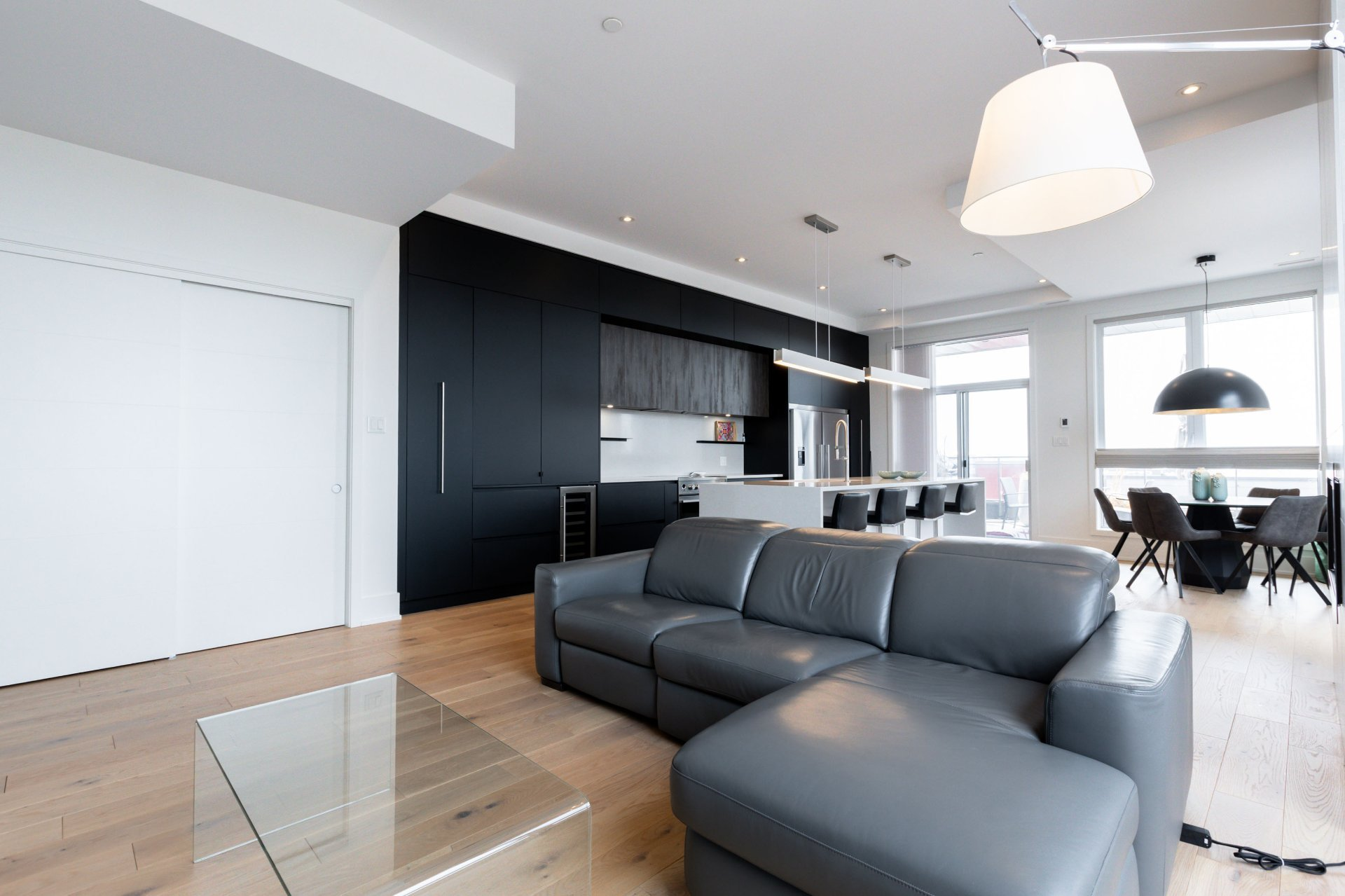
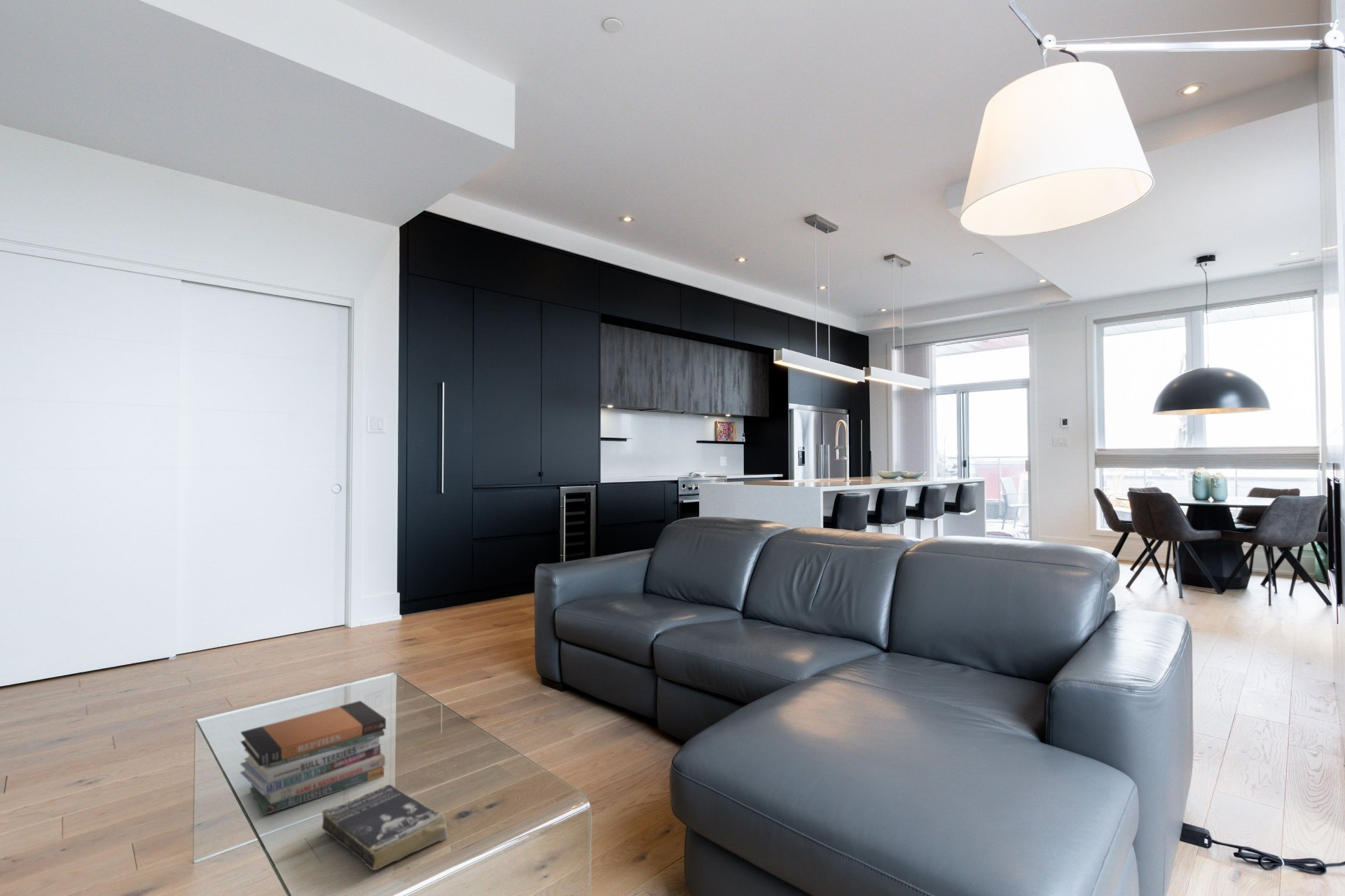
+ book stack [240,700,387,817]
+ book [320,784,448,871]
